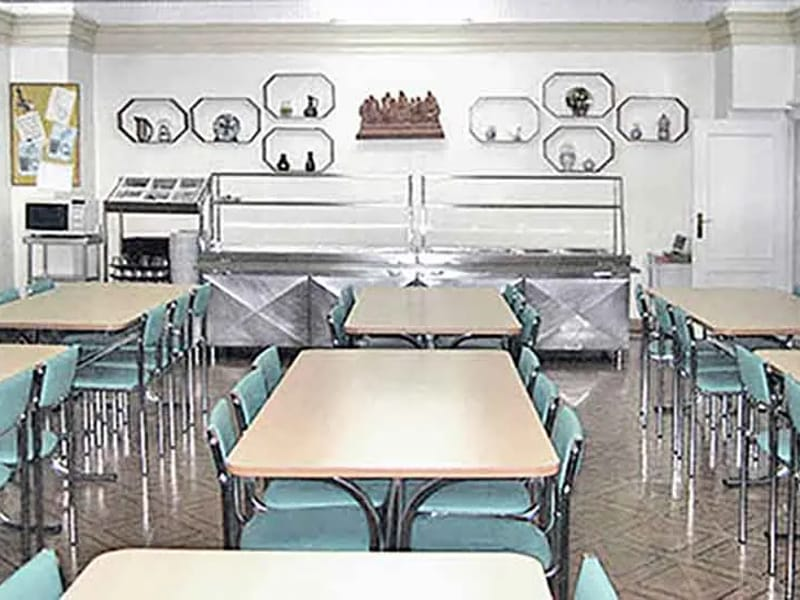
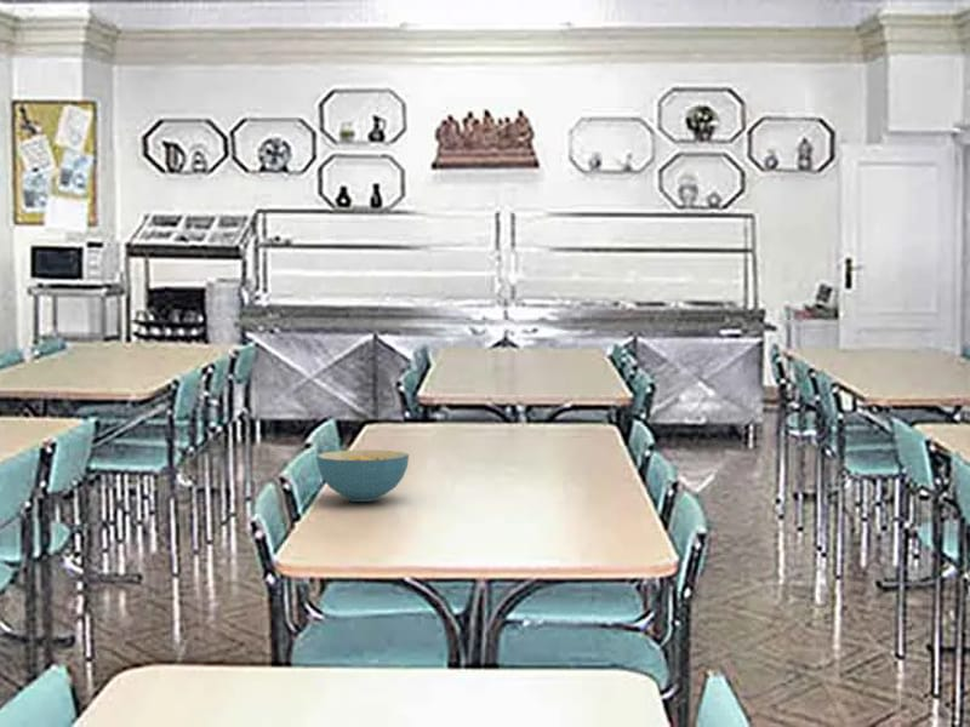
+ cereal bowl [315,448,410,503]
